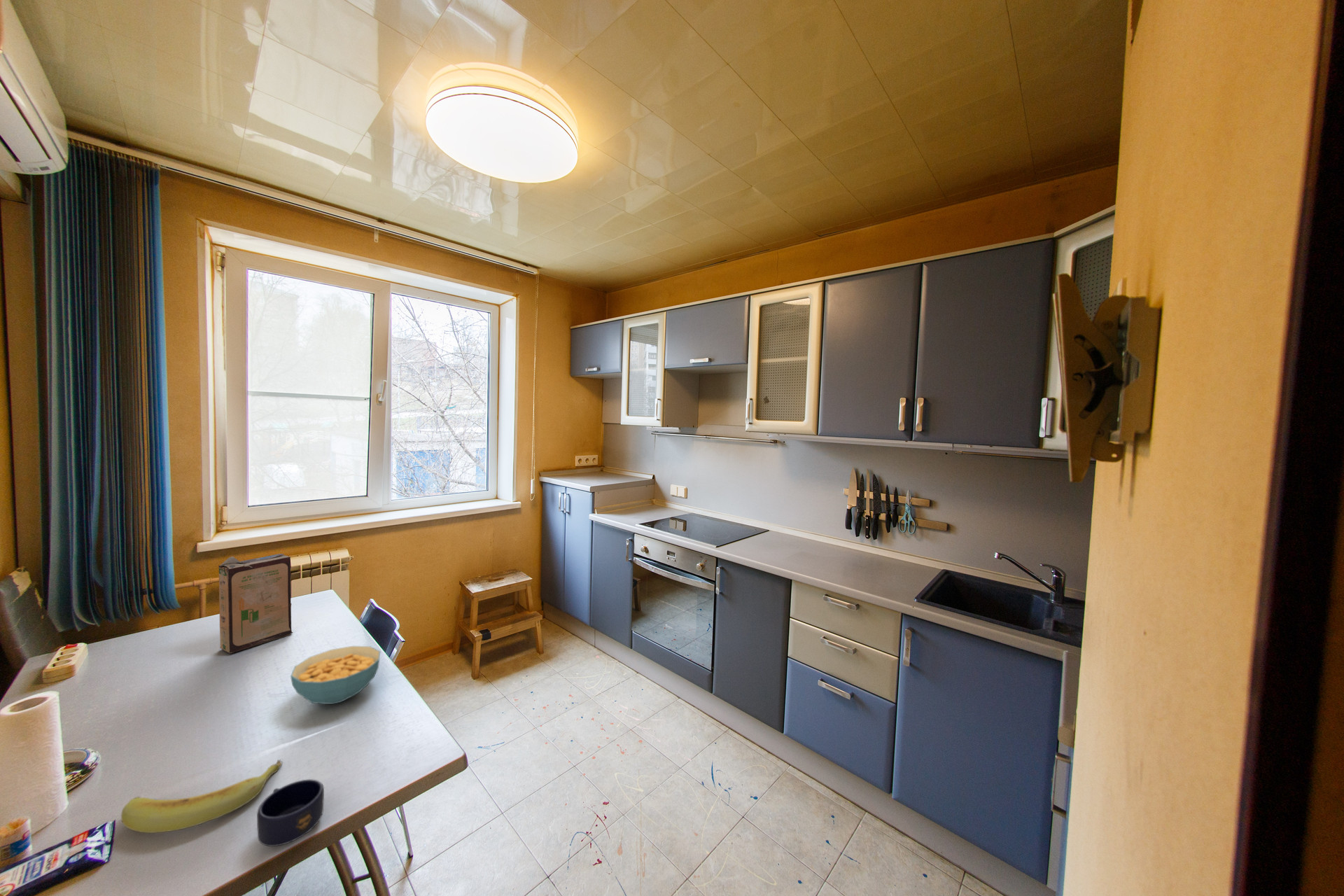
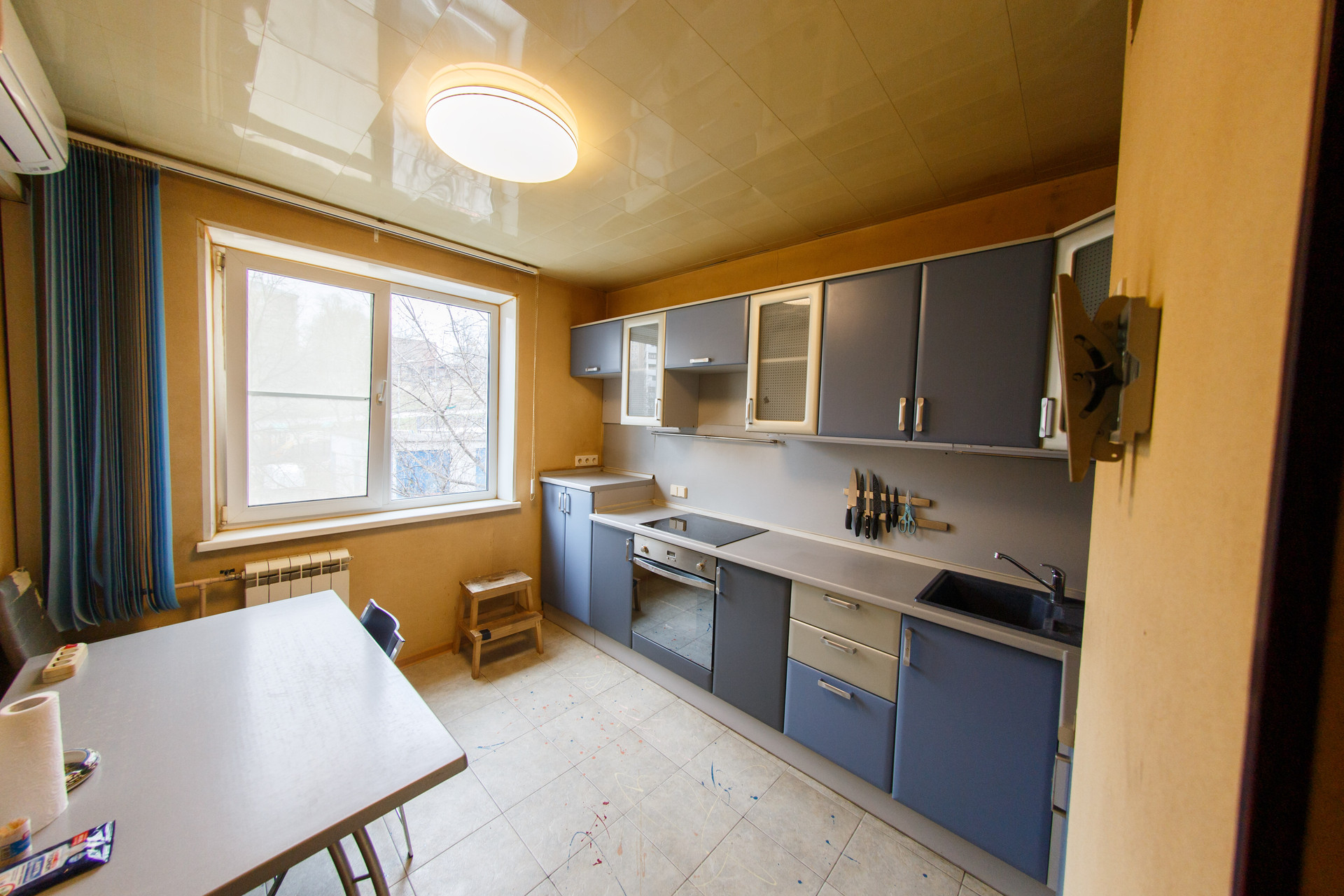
- banana [120,759,283,834]
- cereal bowl [290,645,381,705]
- mug [256,778,325,847]
- cereal box [218,553,293,654]
